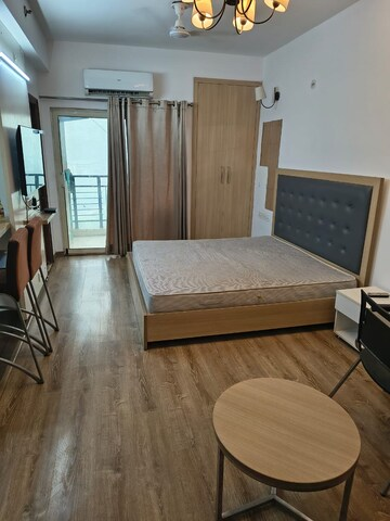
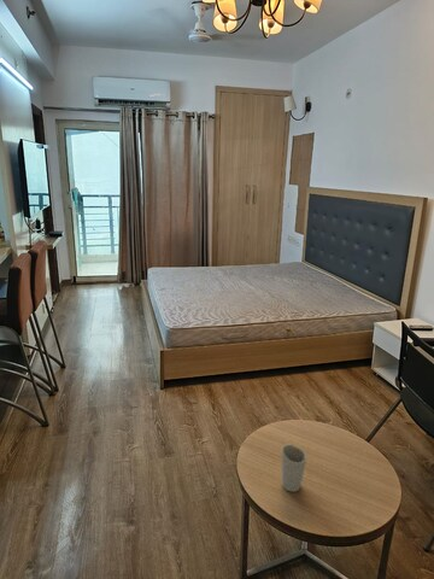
+ cup [281,444,307,493]
